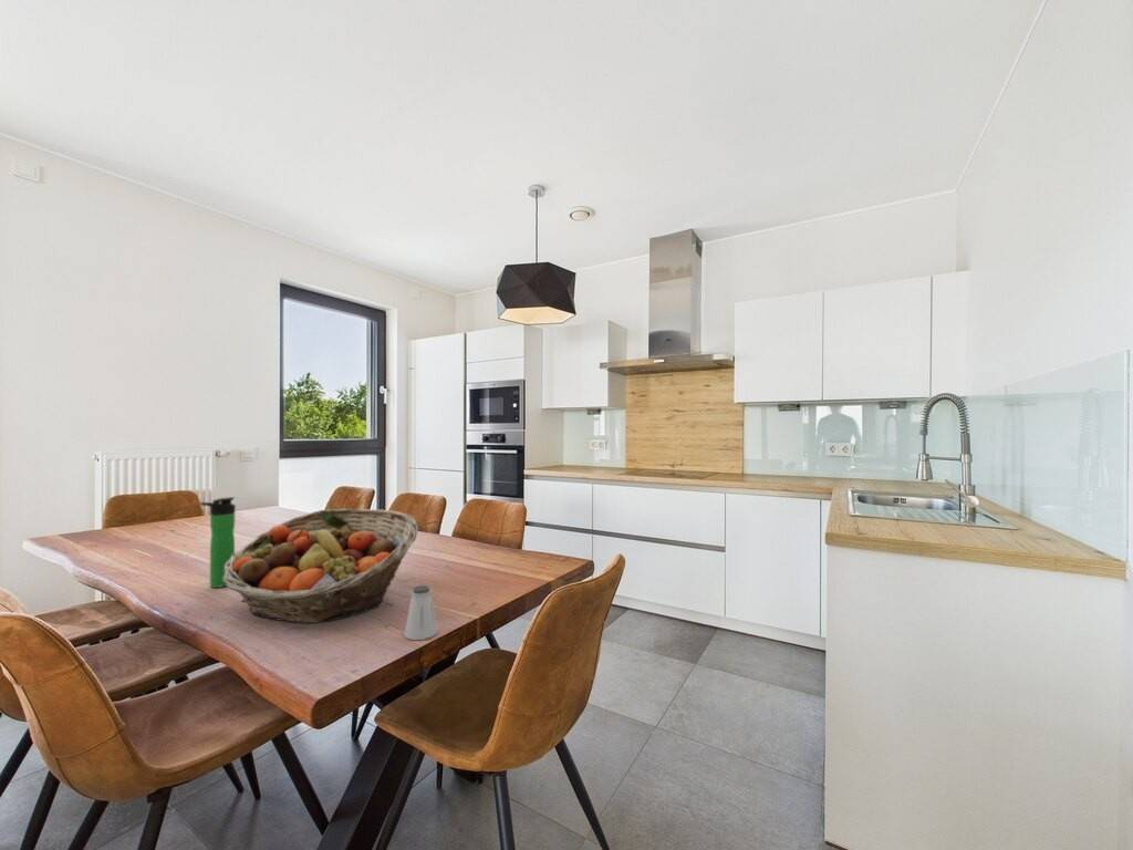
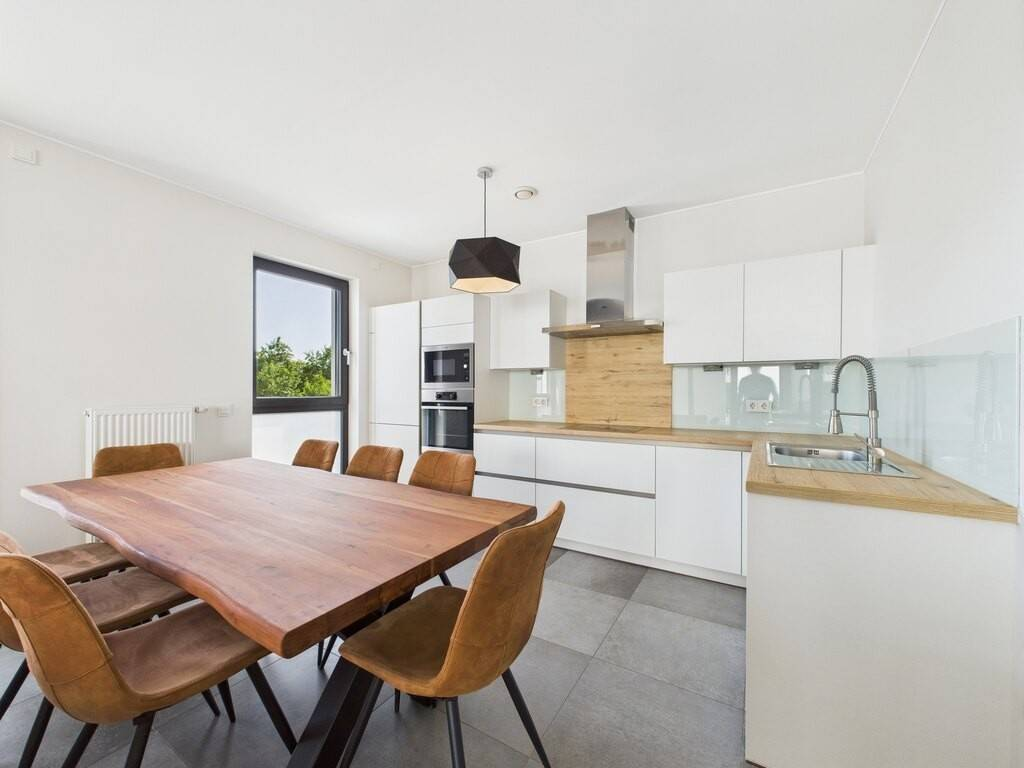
- fruit basket [222,508,419,624]
- bottle [199,496,237,589]
- saltshaker [403,584,439,641]
